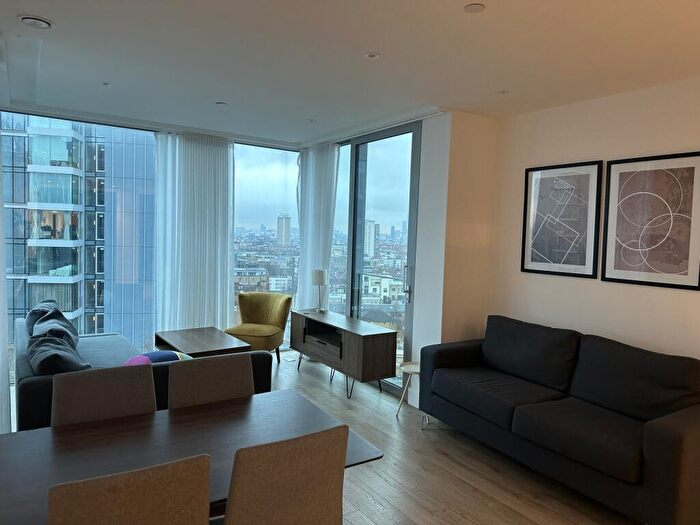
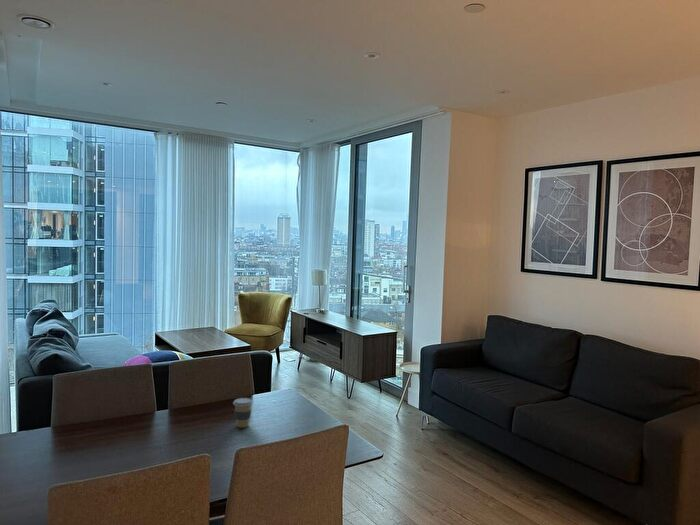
+ coffee cup [232,397,254,429]
